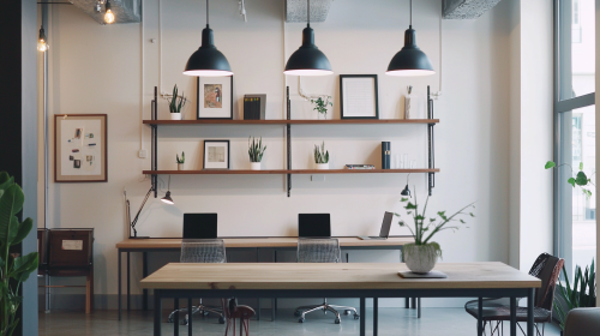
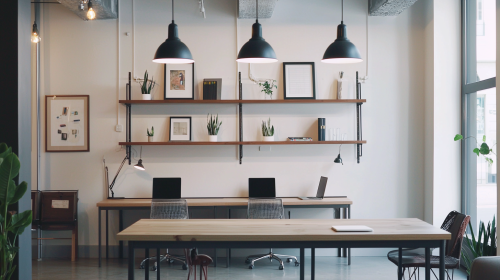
- potted plant [392,186,479,274]
